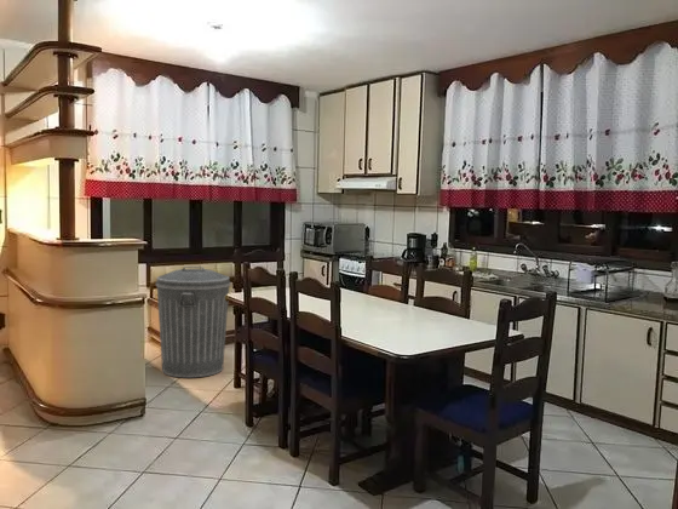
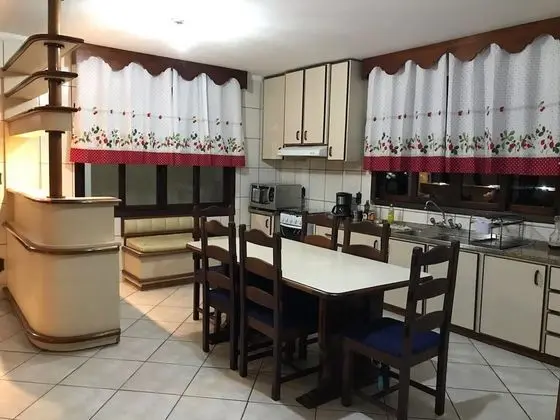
- trash can [155,265,231,378]
